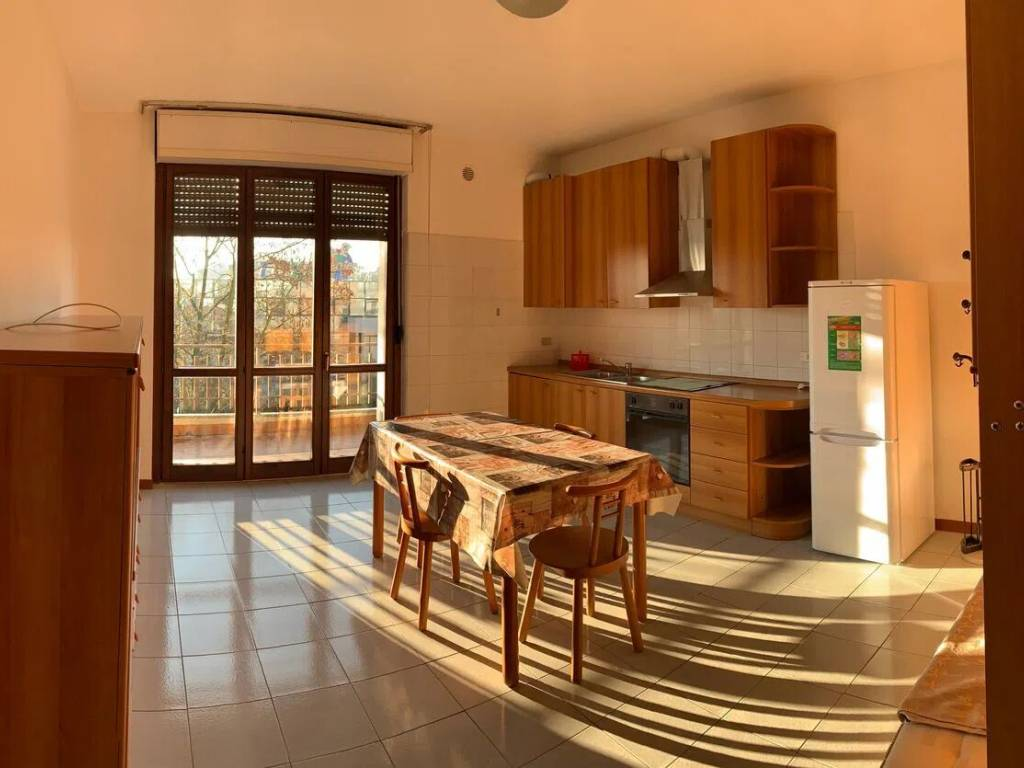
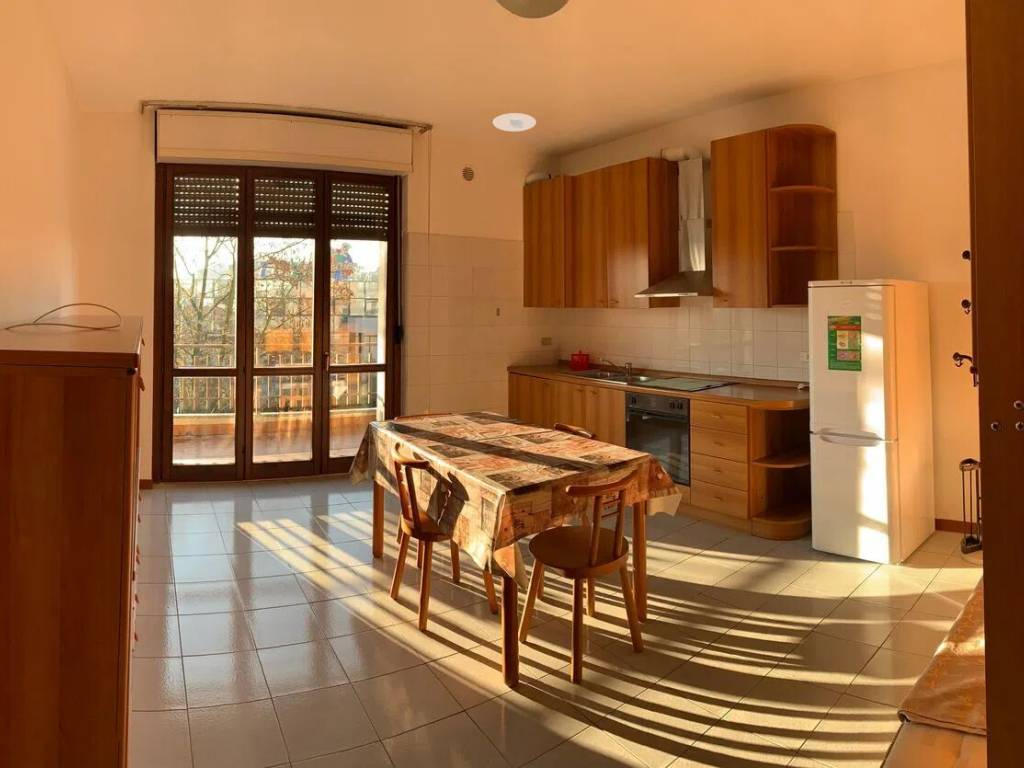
+ recessed light [492,112,537,132]
